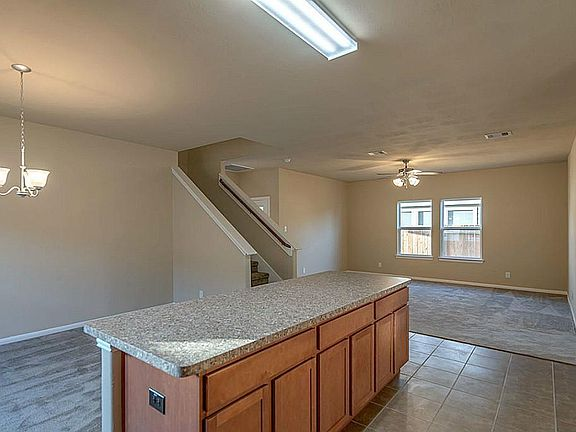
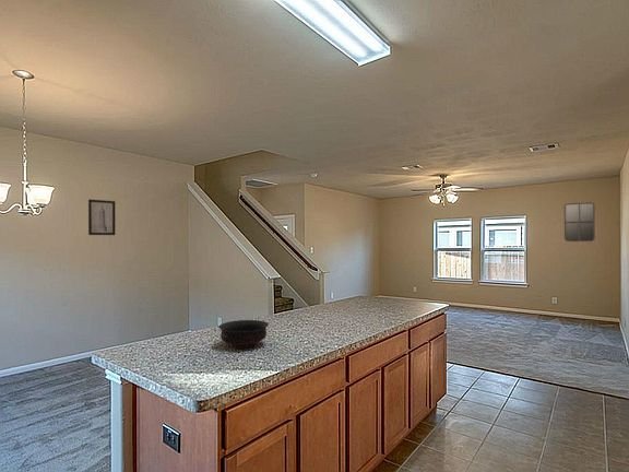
+ wall art [87,198,116,236]
+ home mirror [563,201,596,243]
+ bowl [217,319,270,349]
